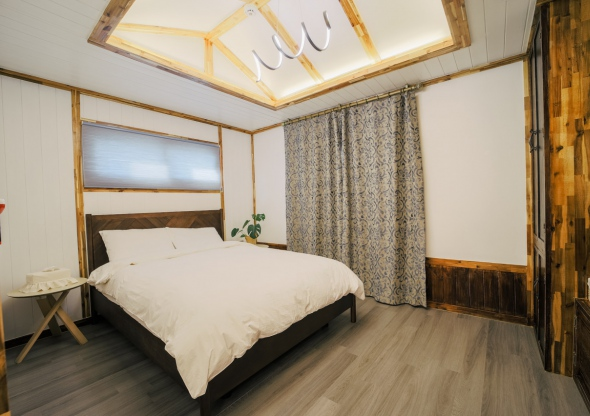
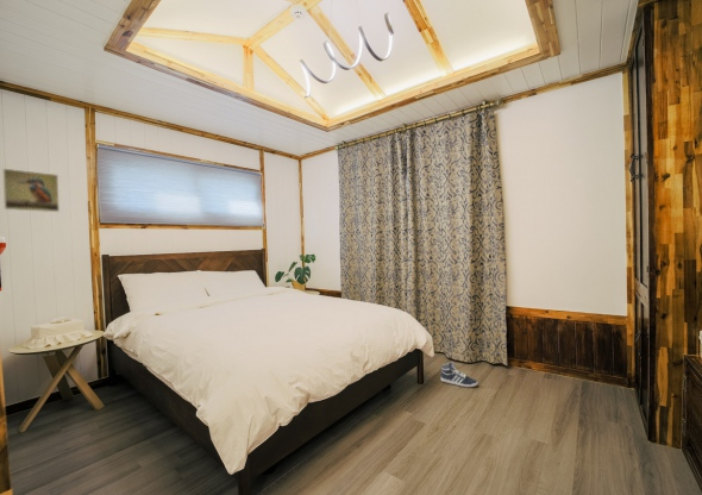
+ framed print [1,168,61,213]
+ sneaker [440,361,478,388]
